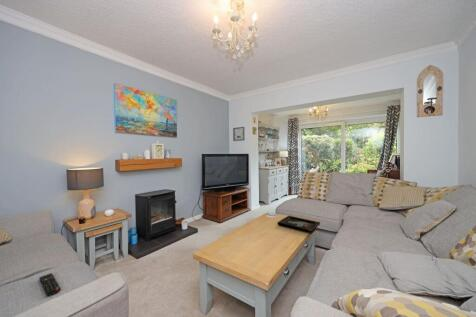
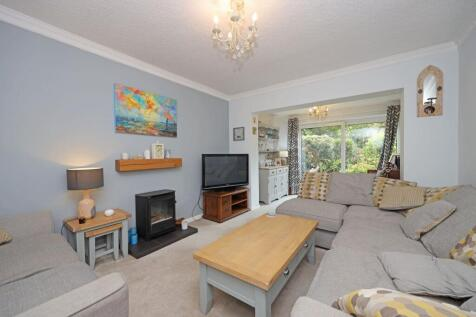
- decorative tray [277,215,321,233]
- remote control [38,272,61,297]
